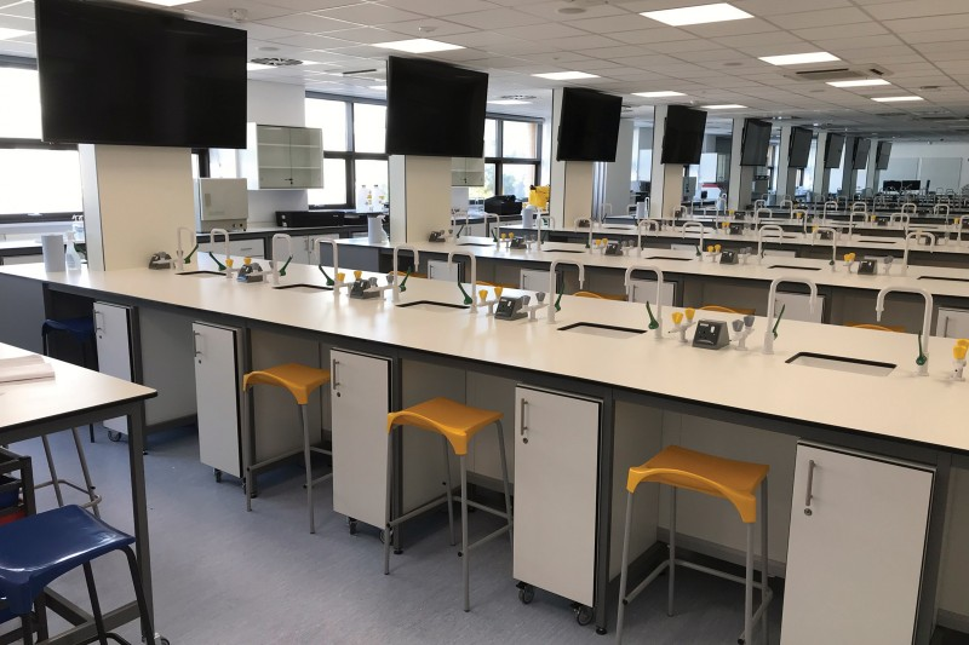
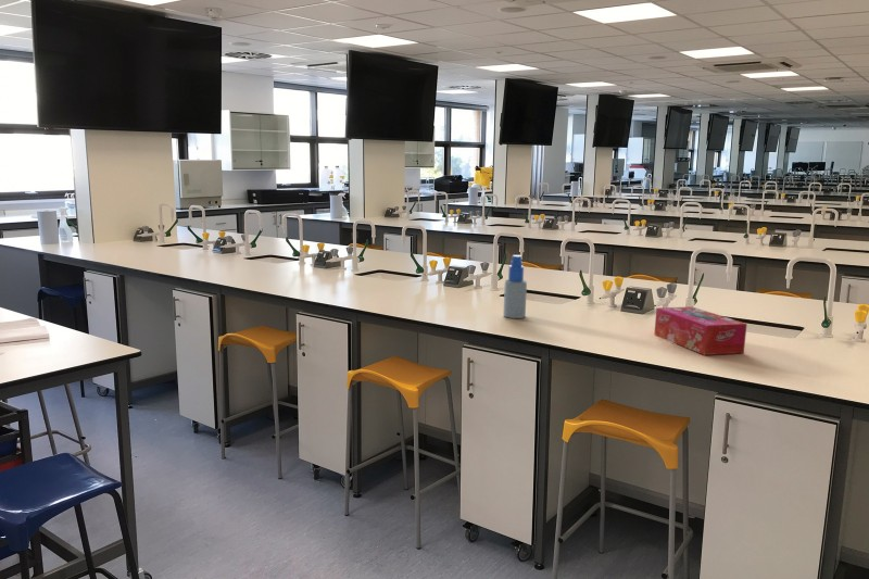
+ tissue box [653,305,748,356]
+ spray bottle [502,254,528,319]
